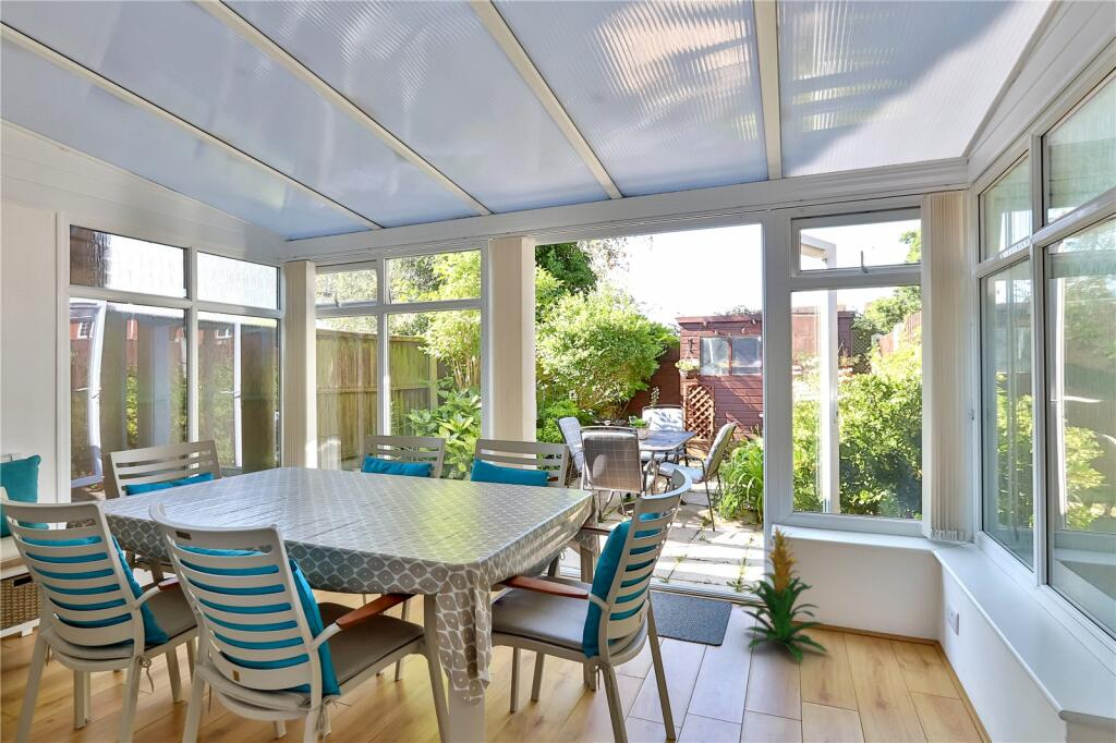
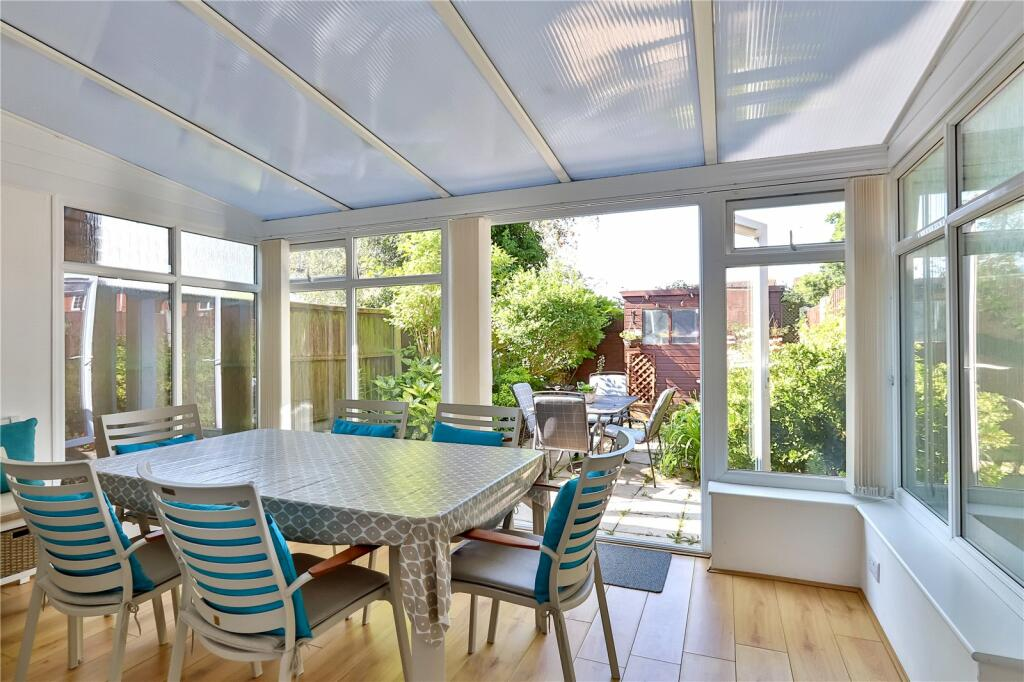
- indoor plant [738,521,829,662]
